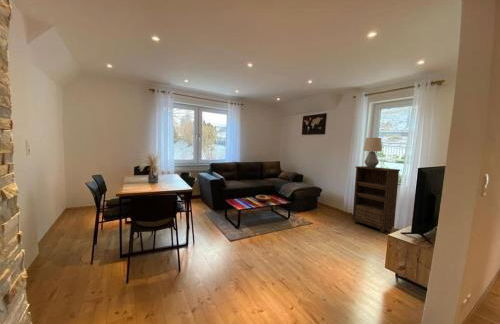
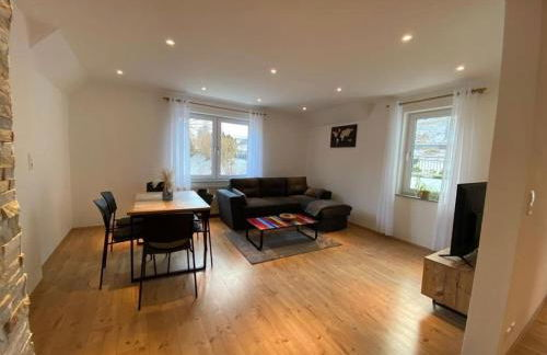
- lamp [362,137,383,168]
- bookshelf [352,165,401,233]
